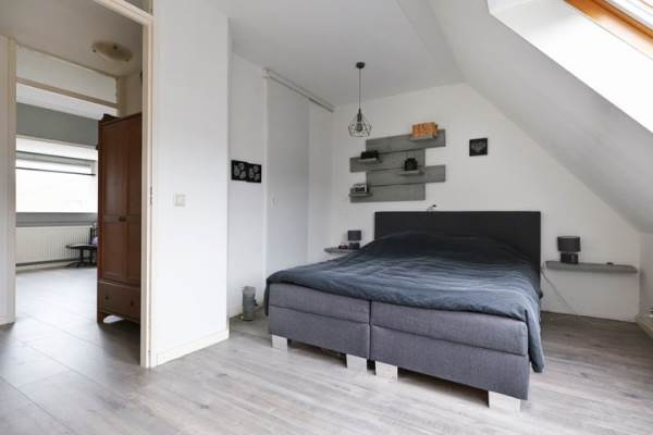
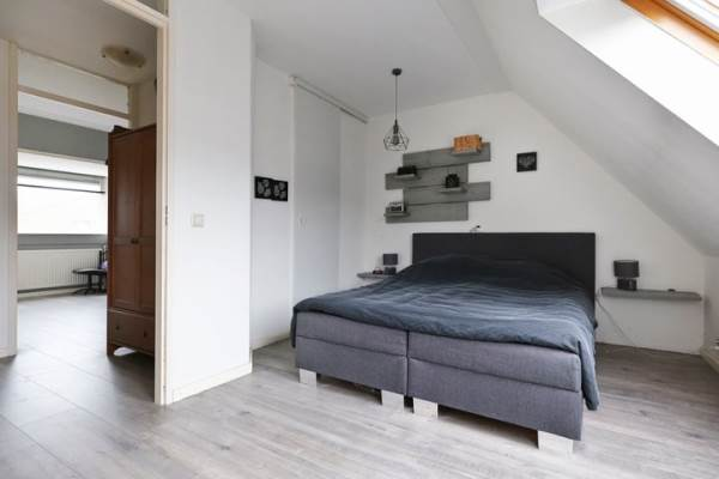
- bag [239,285,260,321]
